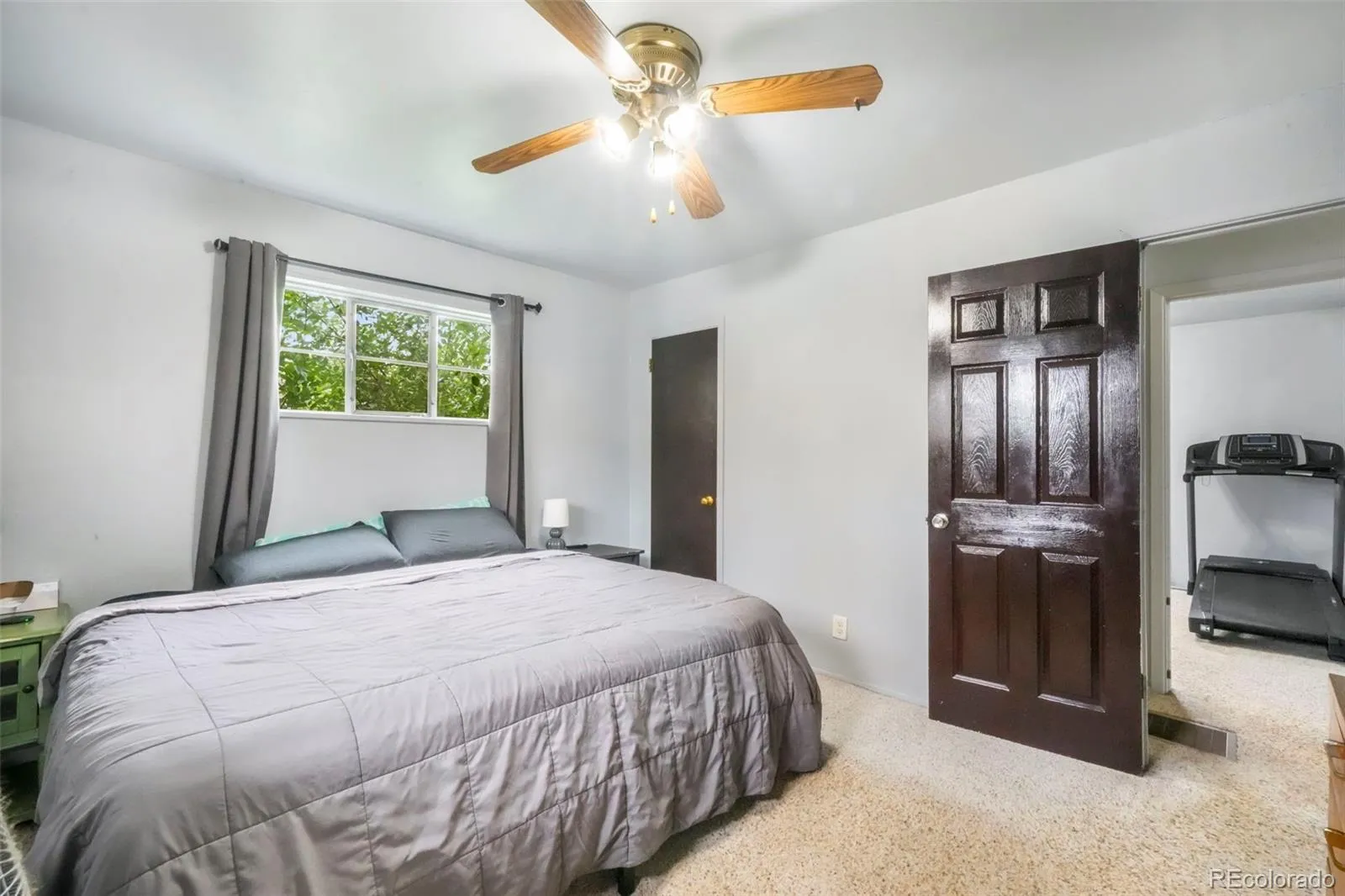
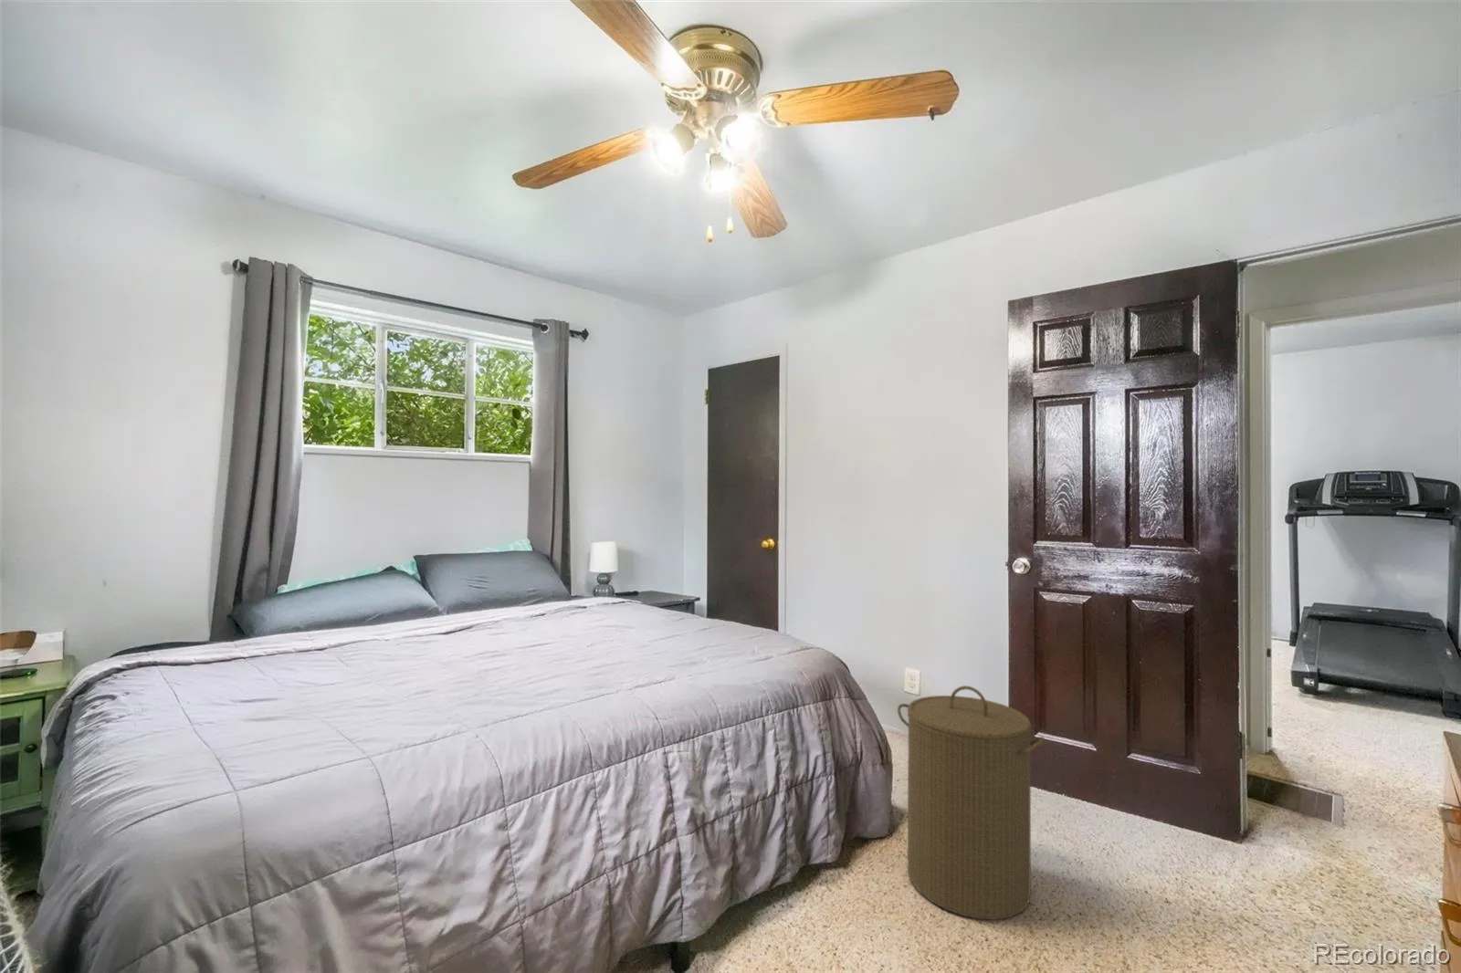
+ laundry hamper [896,684,1046,921]
